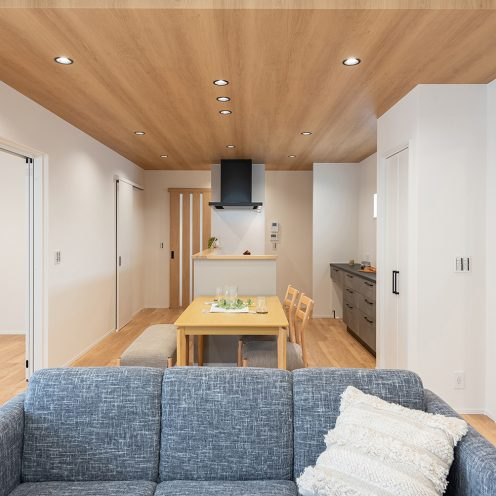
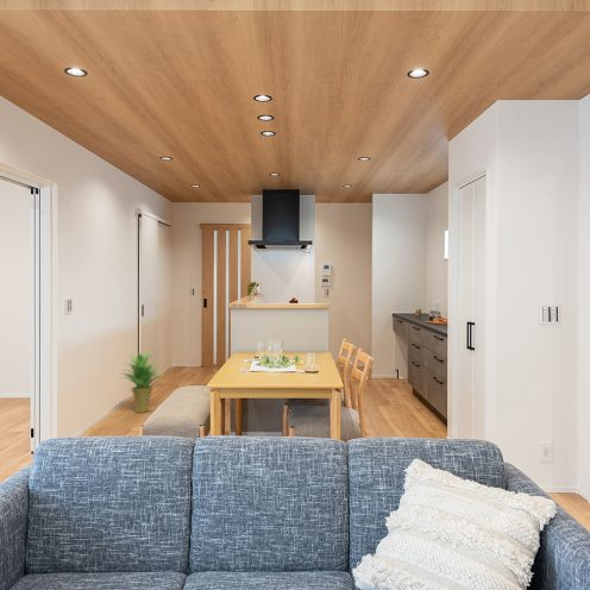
+ potted plant [118,351,165,414]
